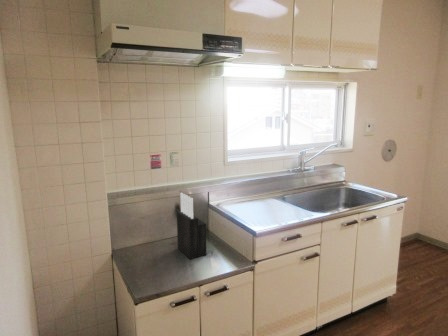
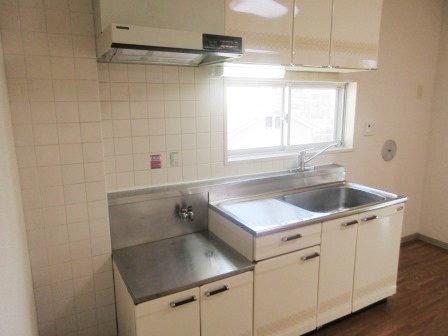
- knife block [176,192,207,260]
